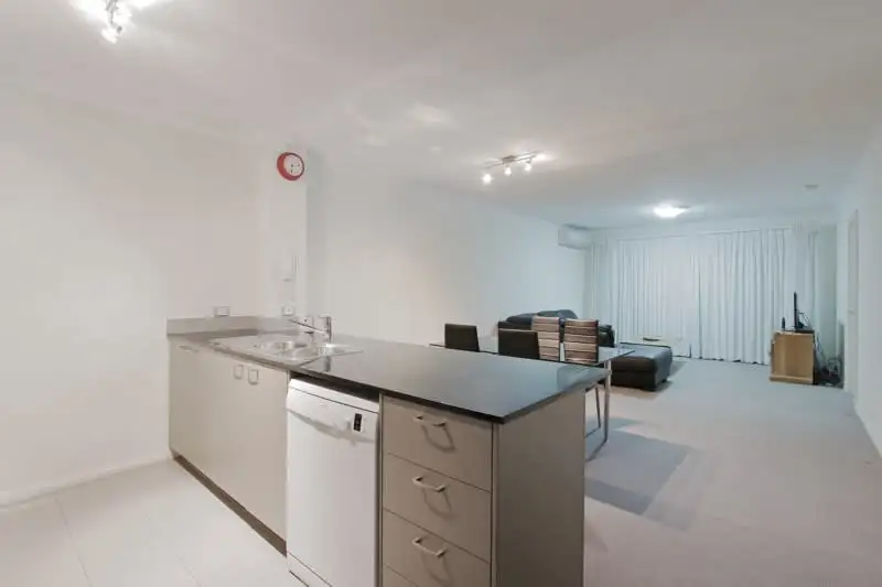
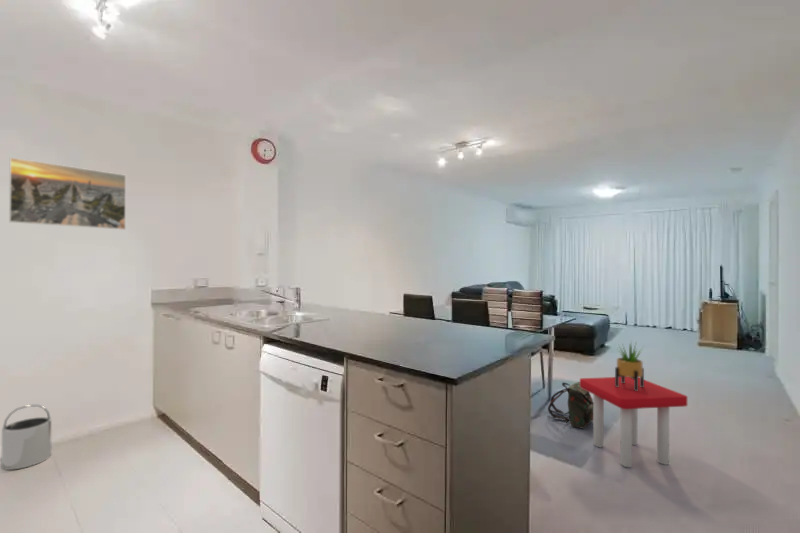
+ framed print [8,156,127,231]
+ bucket [0,403,53,471]
+ potted plant [614,340,645,391]
+ stool [579,376,688,468]
+ backpack [547,381,594,430]
